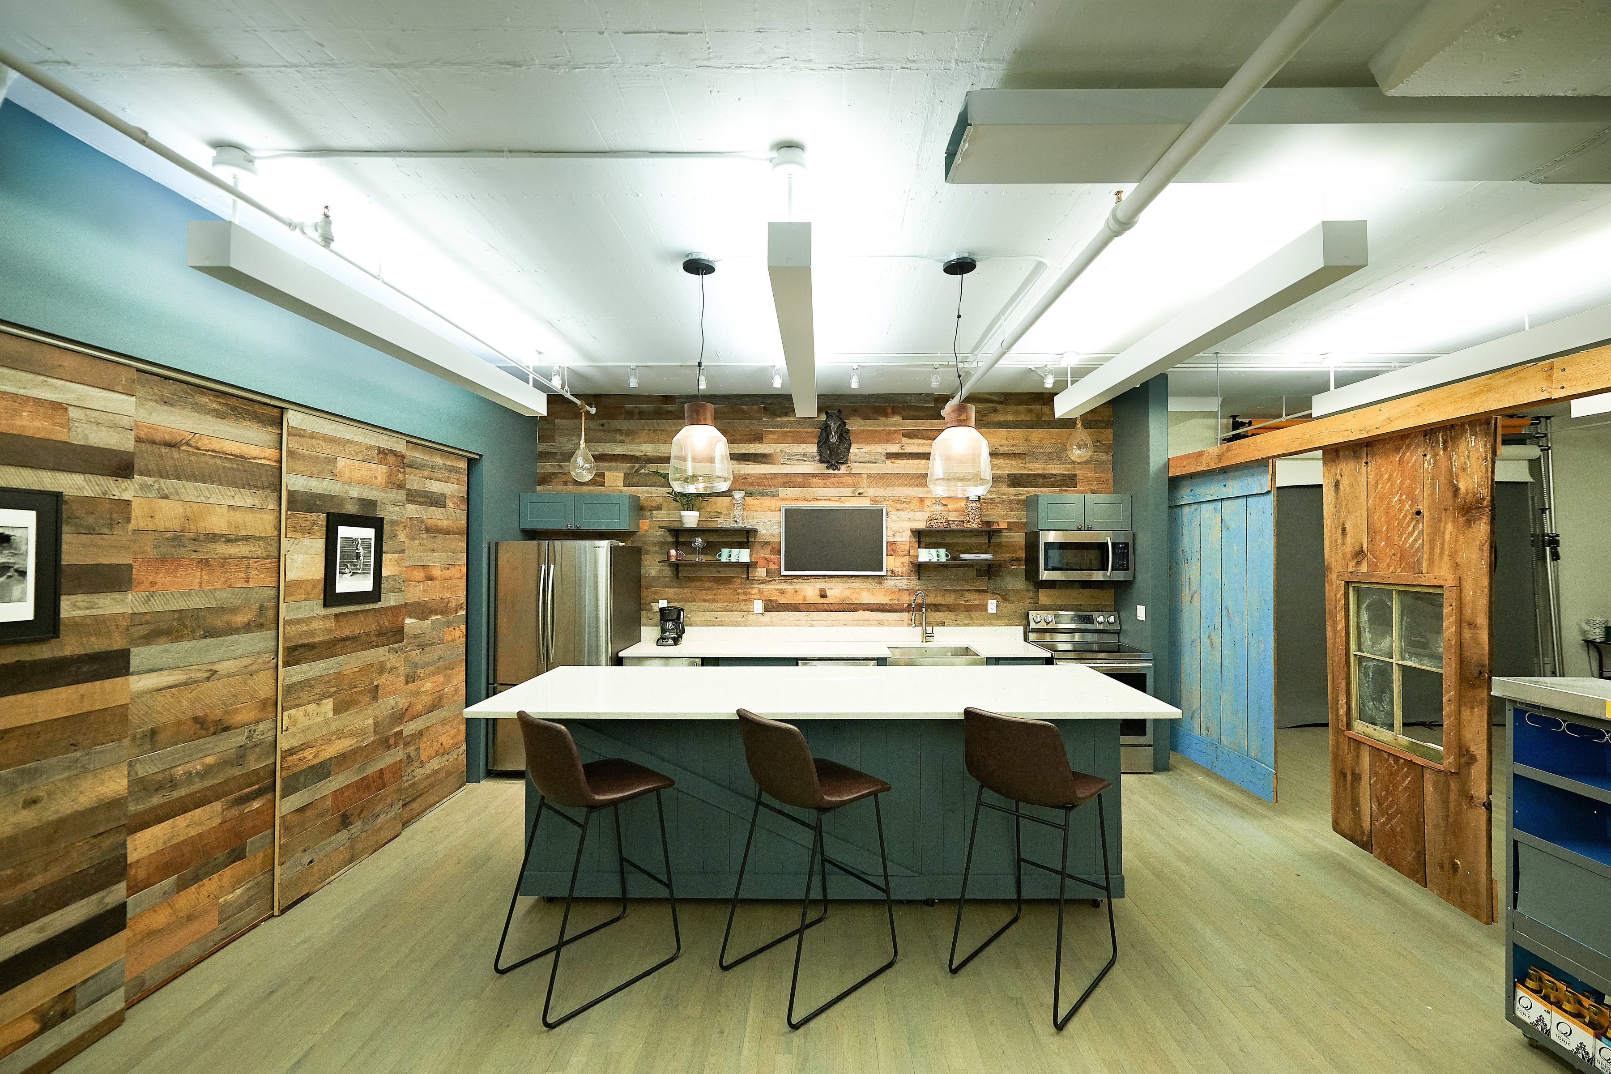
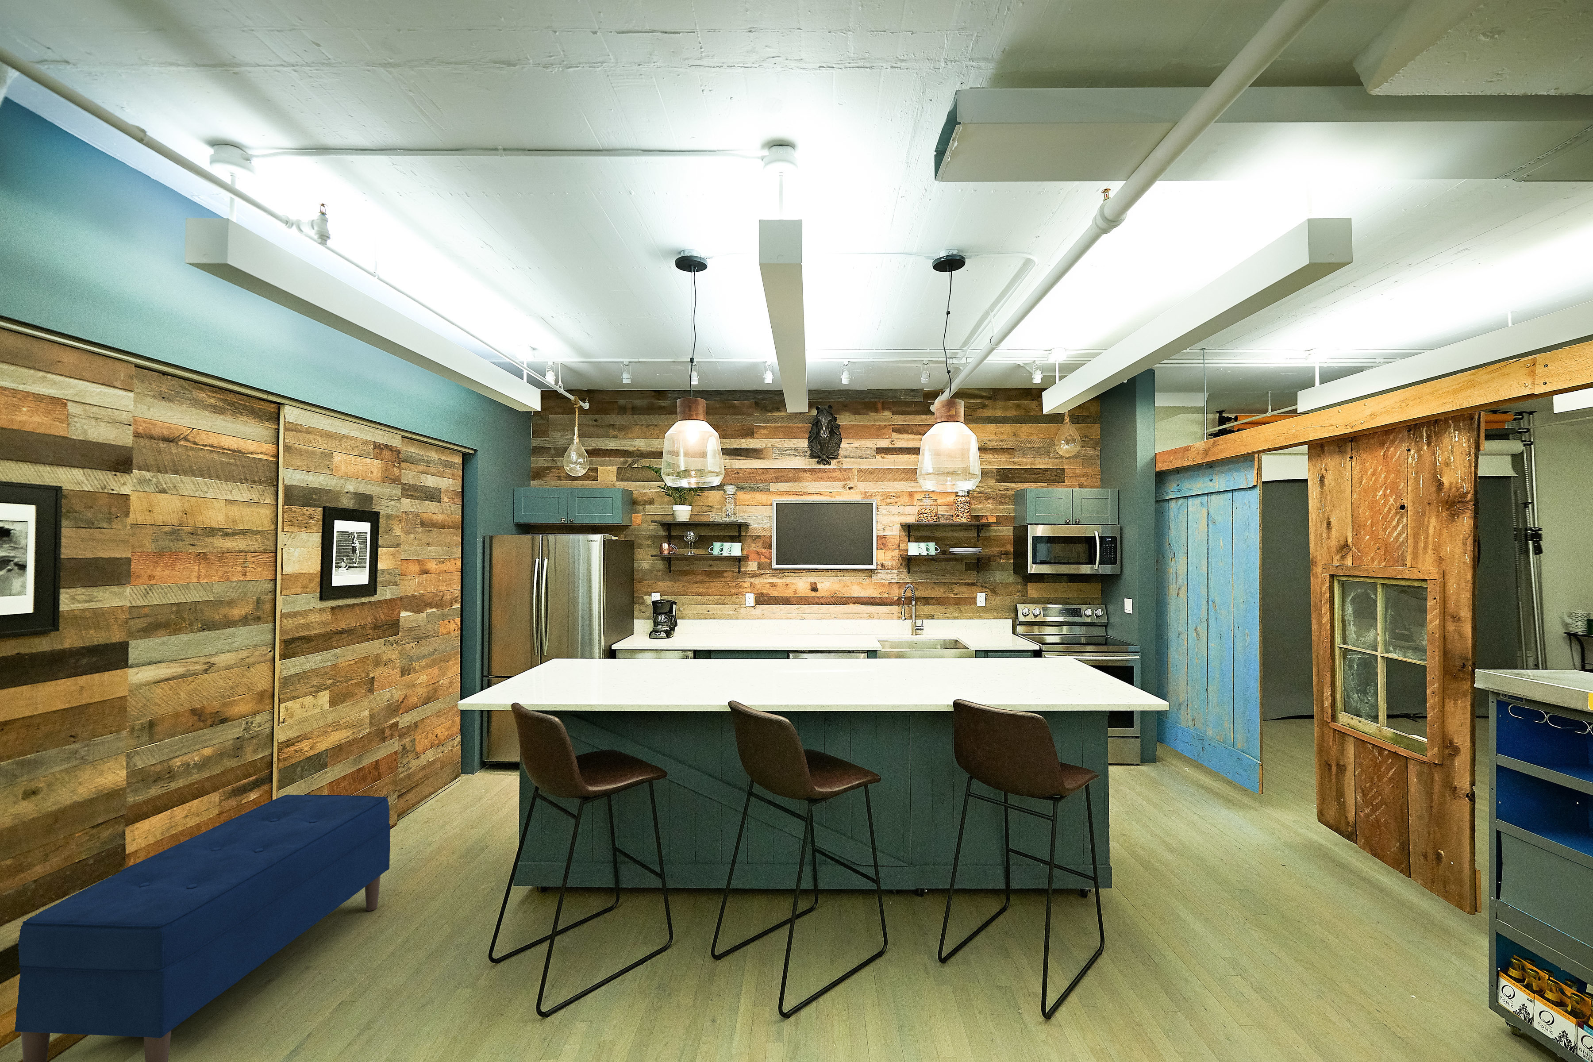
+ bench [14,794,391,1062]
